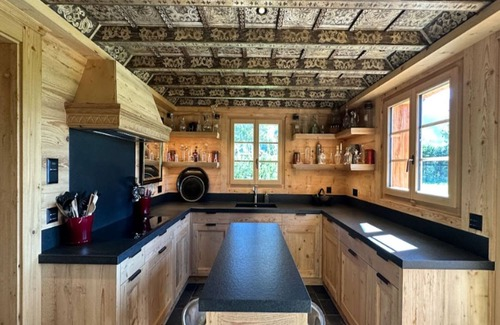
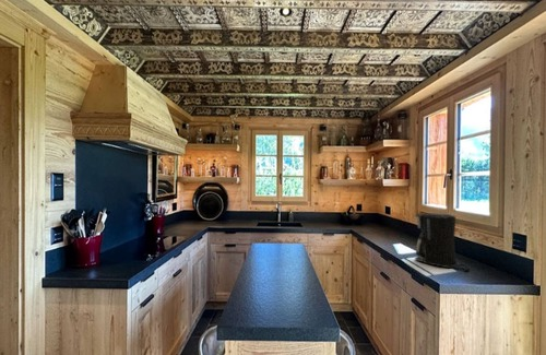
+ coffee maker [414,212,471,272]
